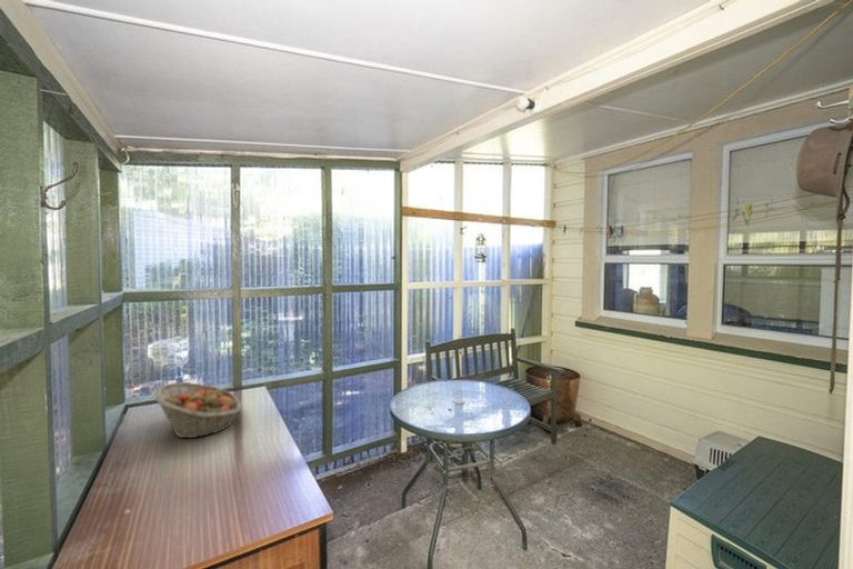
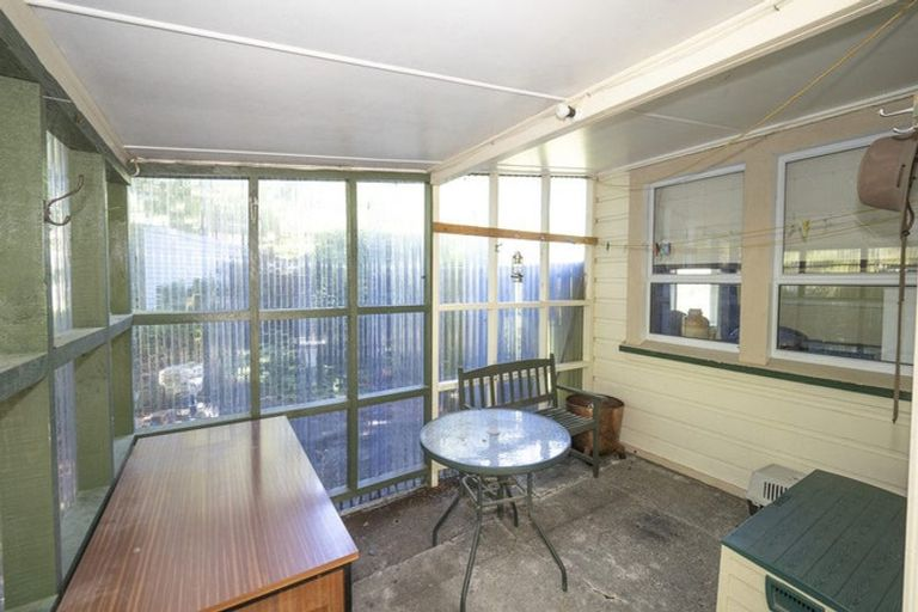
- fruit basket [153,381,242,439]
